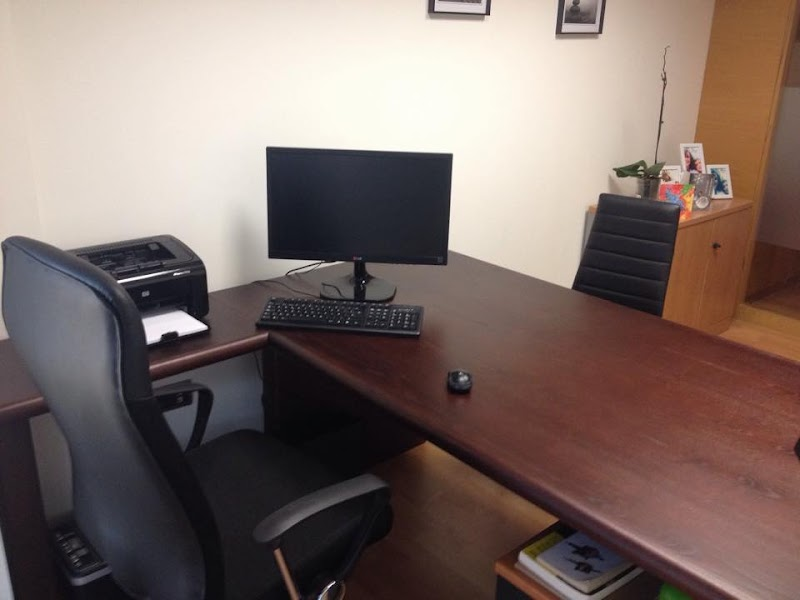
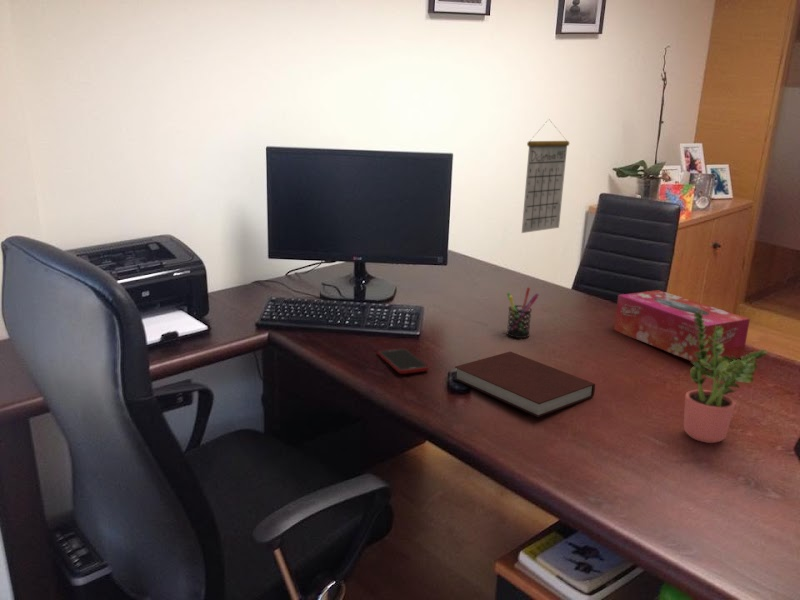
+ pen holder [506,286,539,339]
+ notebook [453,351,596,418]
+ cell phone [377,347,430,375]
+ calendar [521,118,570,234]
+ tissue box [613,289,751,364]
+ potted plant [683,310,768,444]
